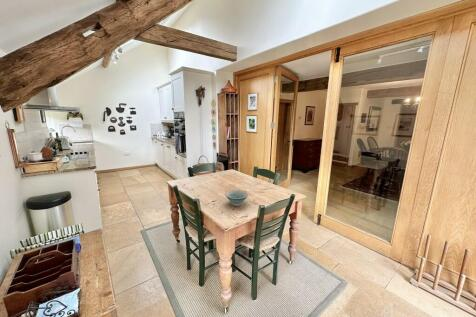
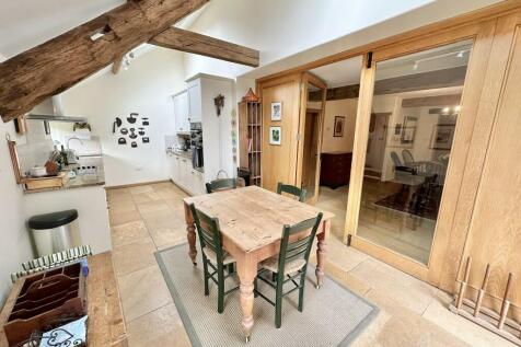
- bowl [224,189,249,207]
